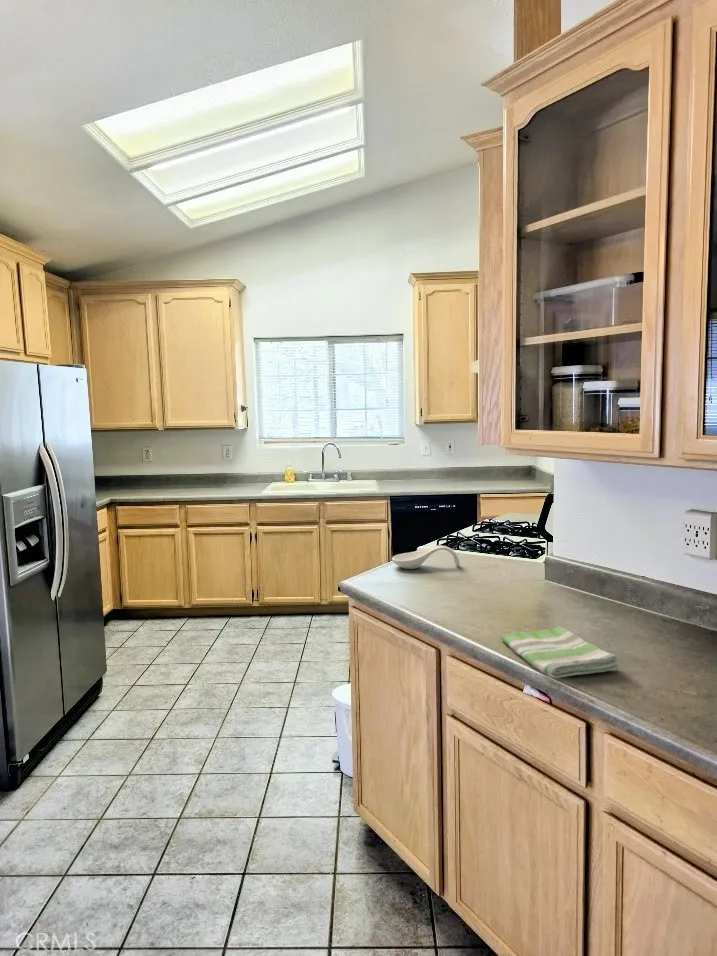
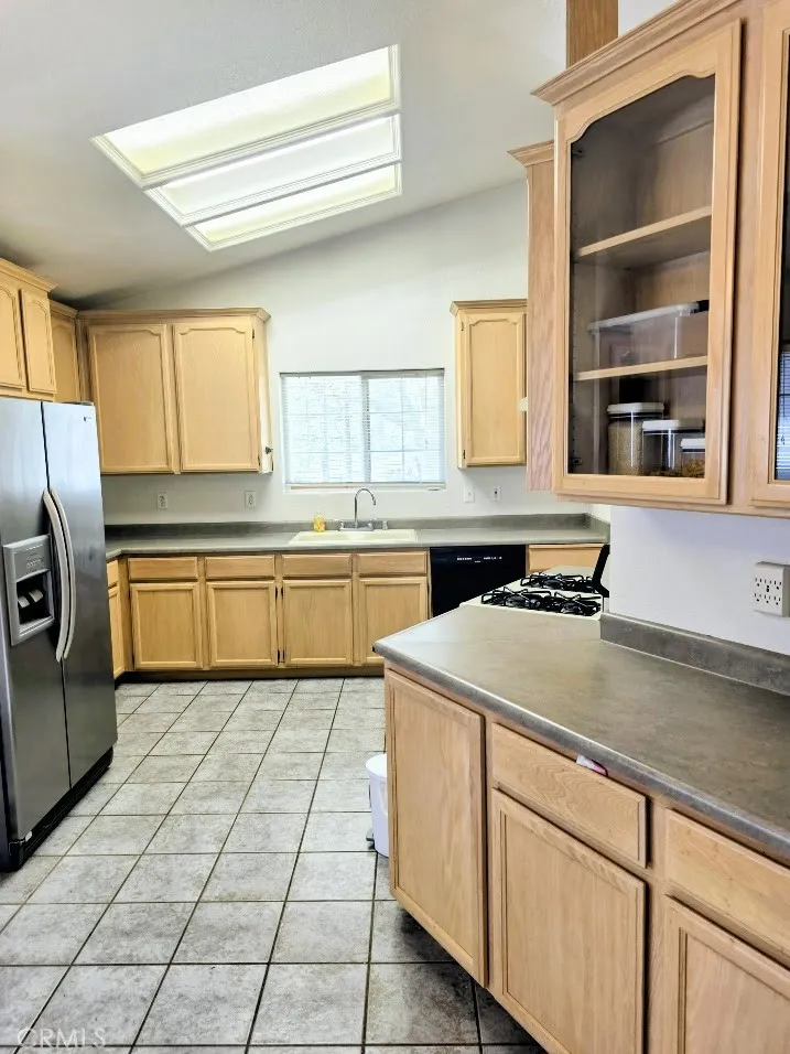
- spoon rest [391,544,461,570]
- dish towel [500,625,621,679]
